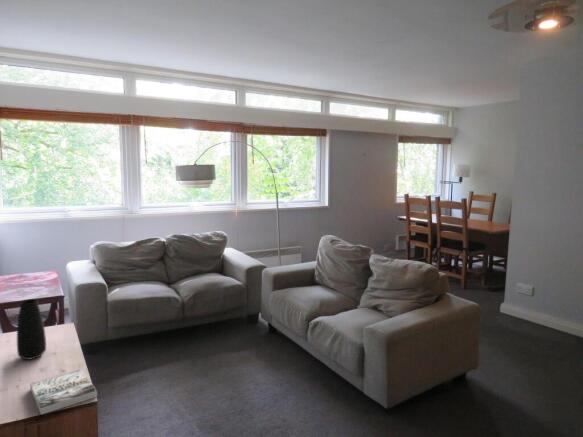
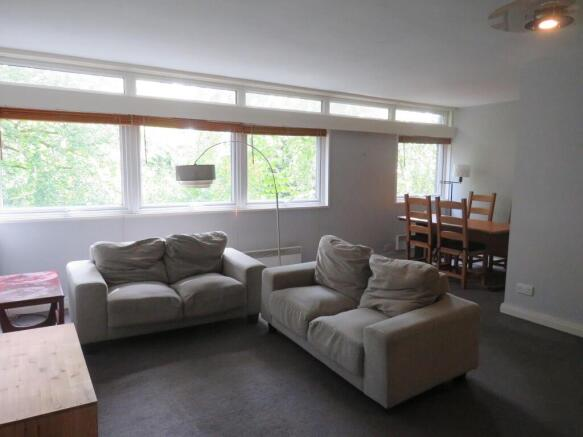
- vase [16,298,47,361]
- book [29,368,98,416]
